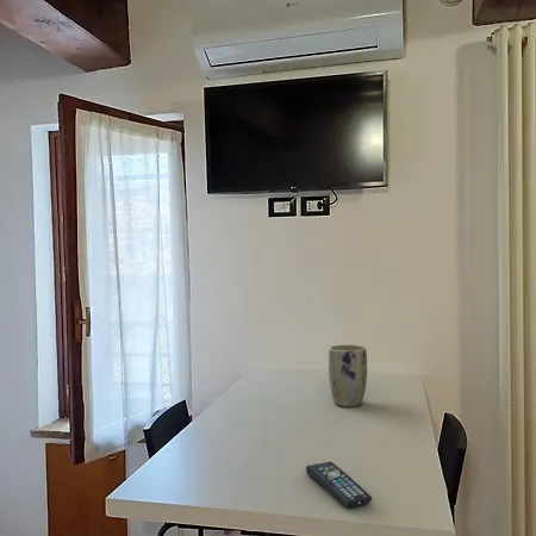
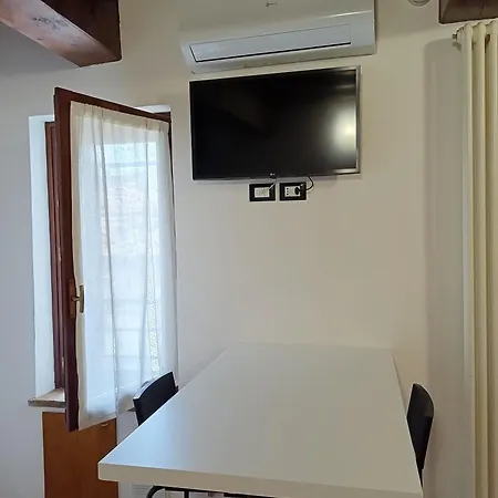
- plant pot [328,343,368,409]
- remote control [305,461,373,509]
